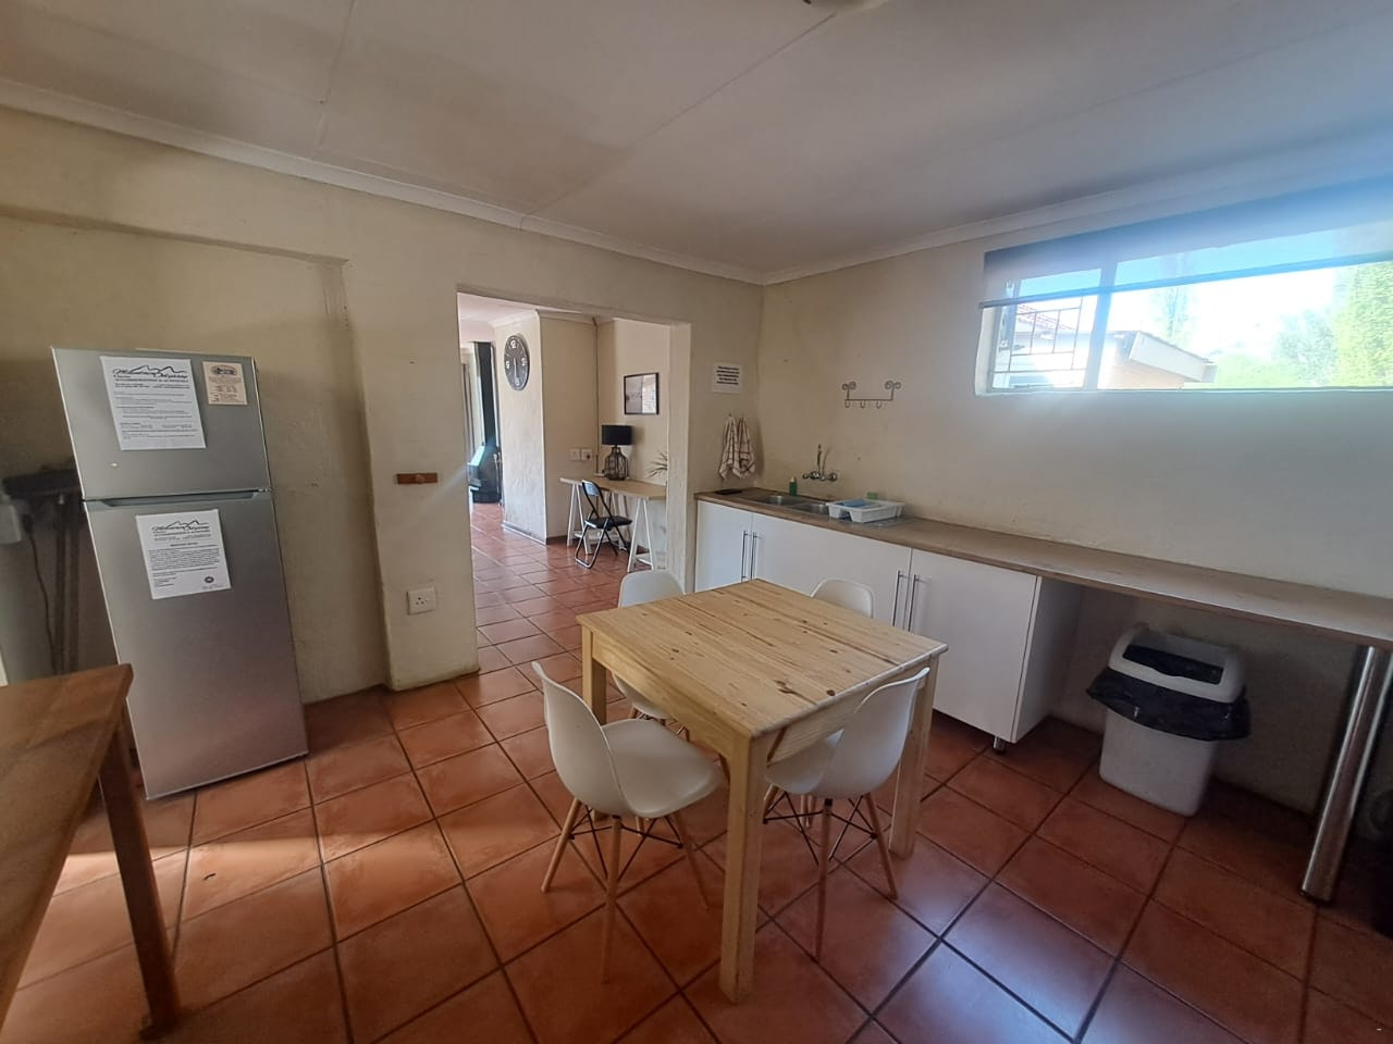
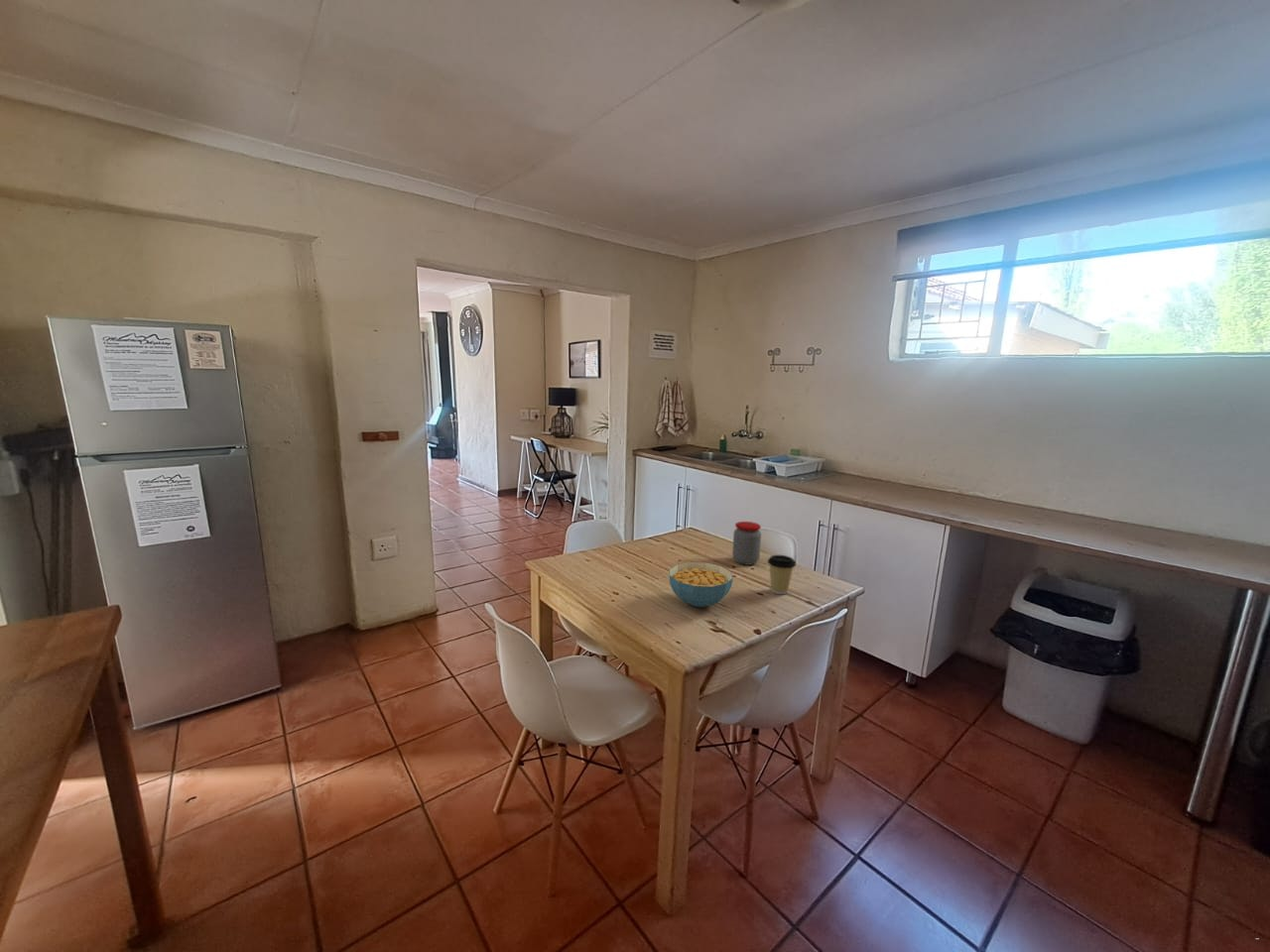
+ jar [731,521,762,566]
+ coffee cup [767,554,797,595]
+ cereal bowl [668,561,734,608]
